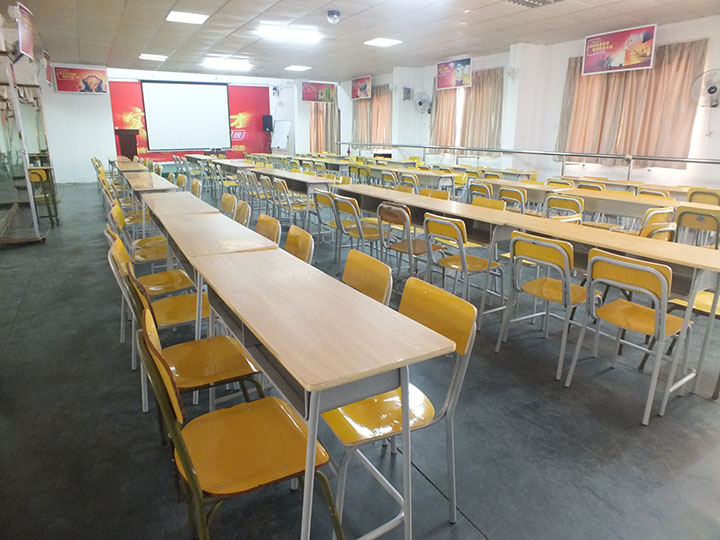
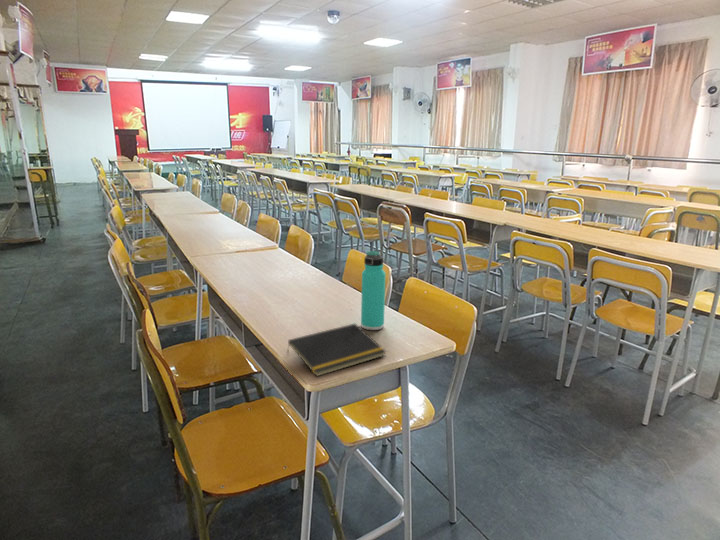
+ notepad [286,323,387,378]
+ thermos bottle [360,249,387,331]
